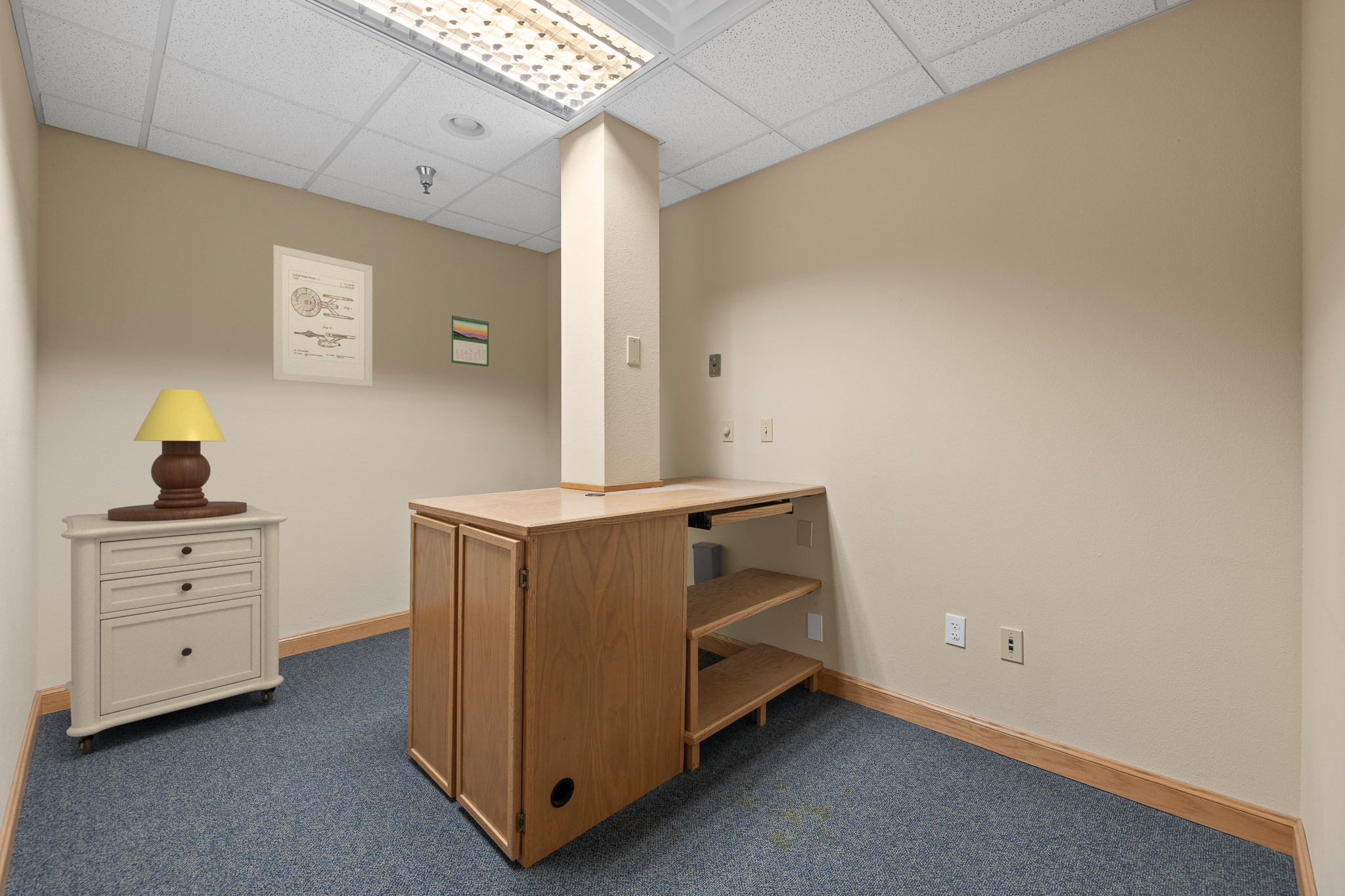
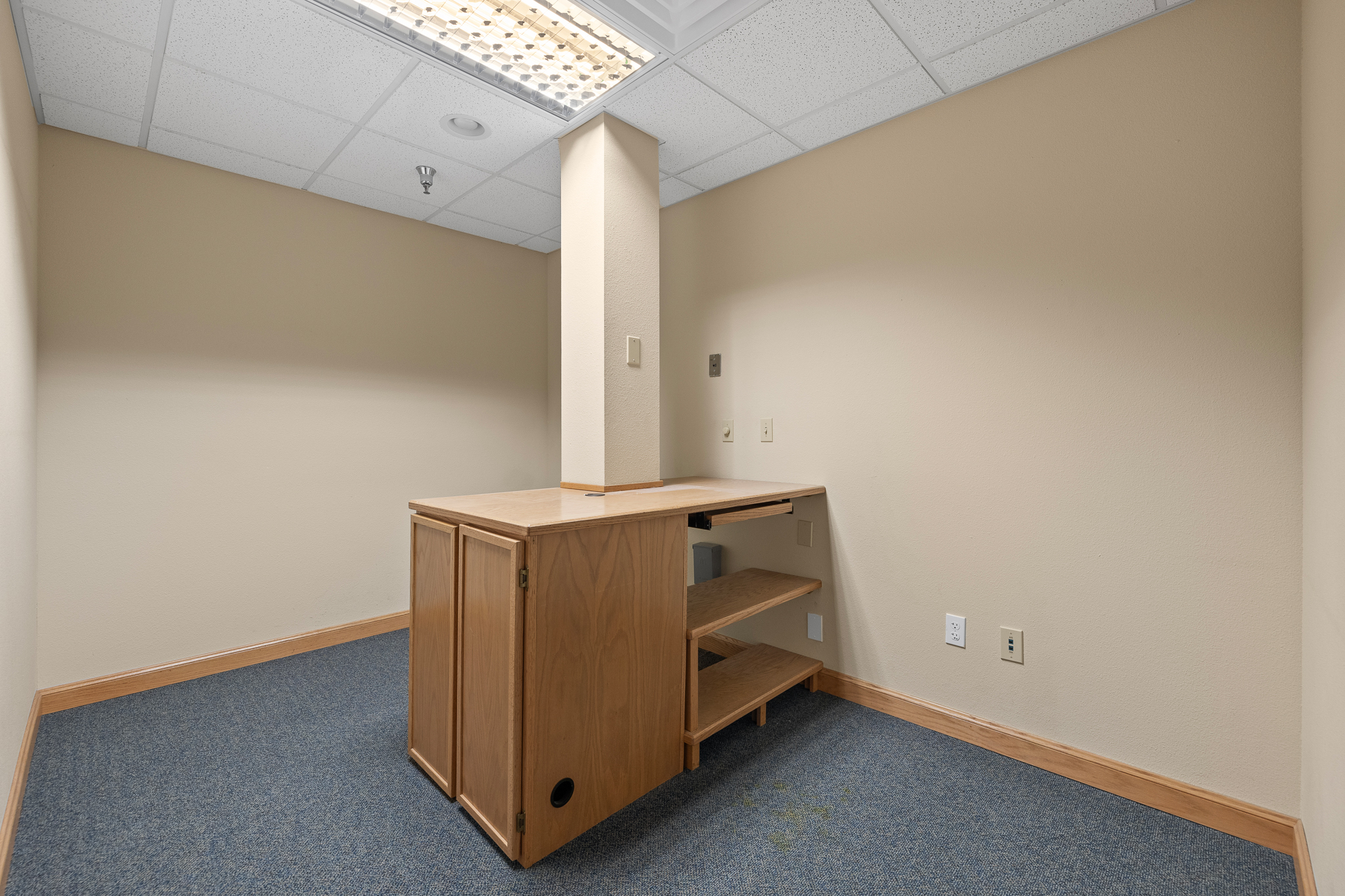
- filing cabinet [60,504,288,754]
- table lamp [107,389,248,521]
- wall art [272,244,373,387]
- calendar [451,314,489,368]
